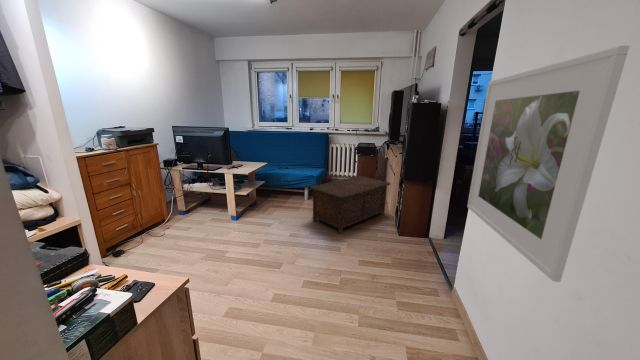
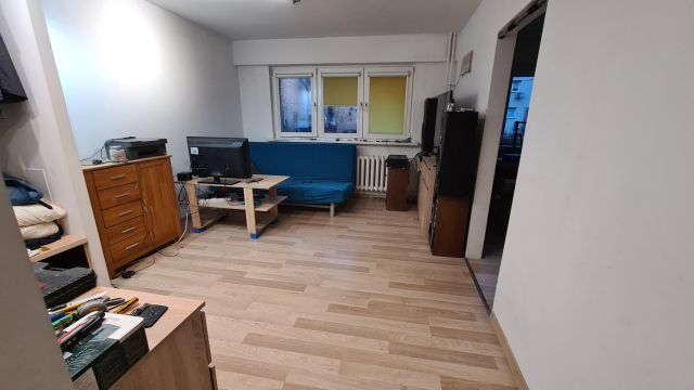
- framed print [466,45,630,283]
- cabinet [310,175,391,234]
